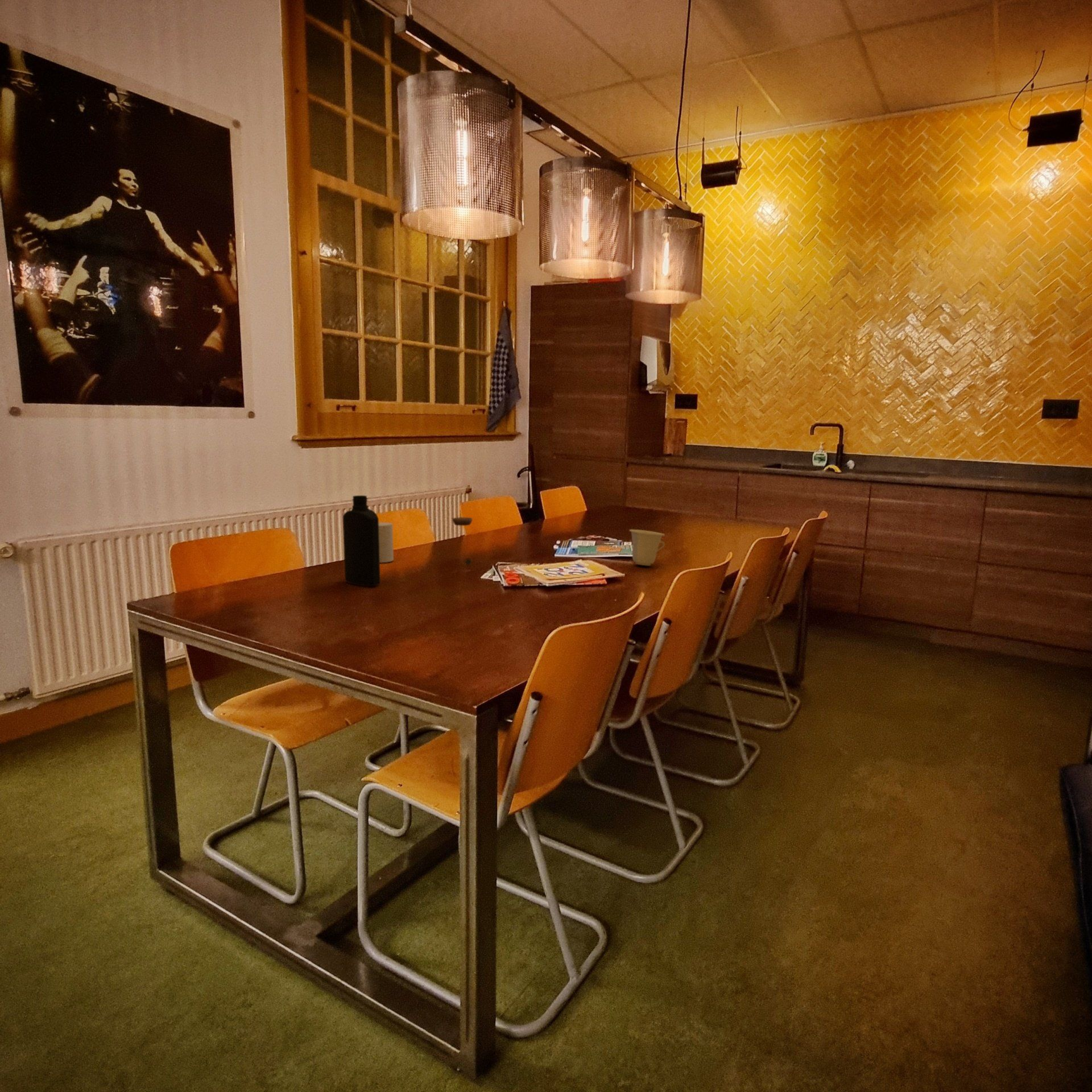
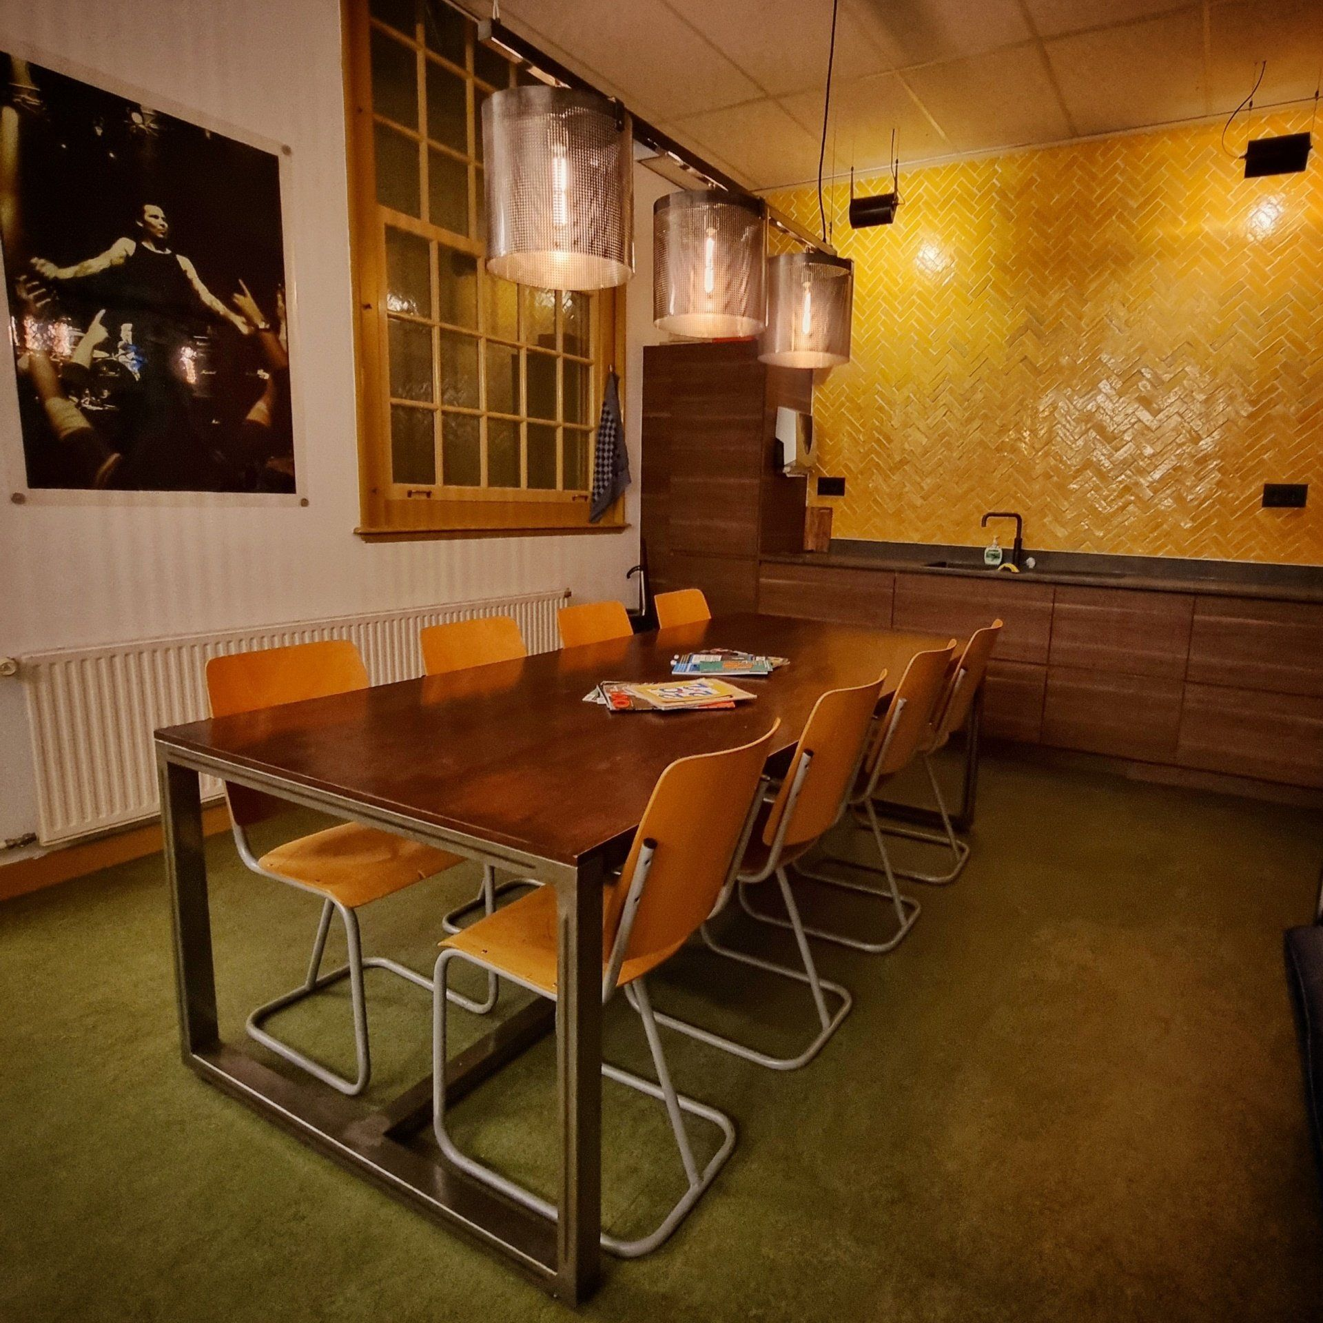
- cup [628,529,665,566]
- cup [379,522,394,563]
- jar [452,516,473,566]
- bottle [342,495,381,586]
